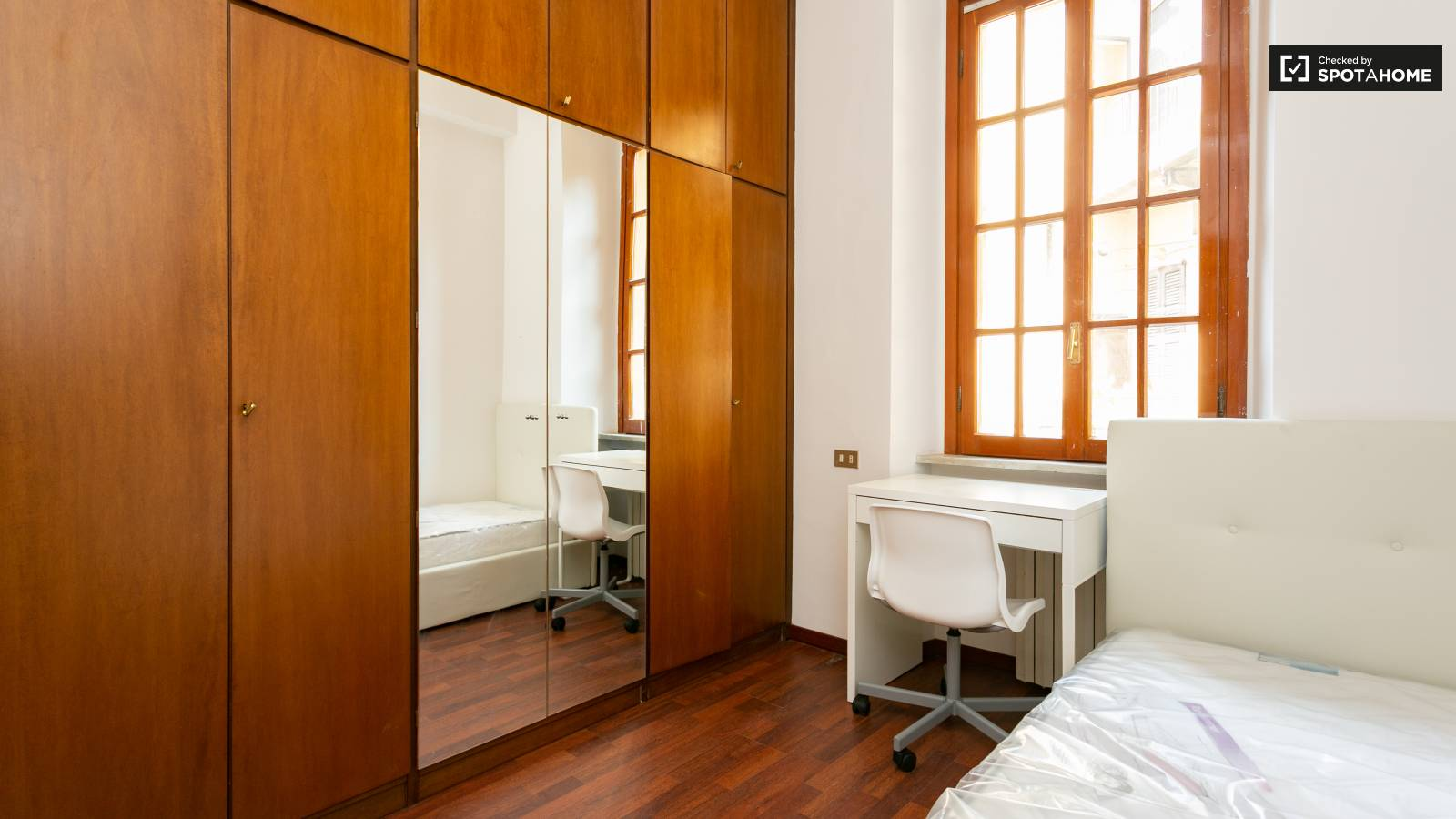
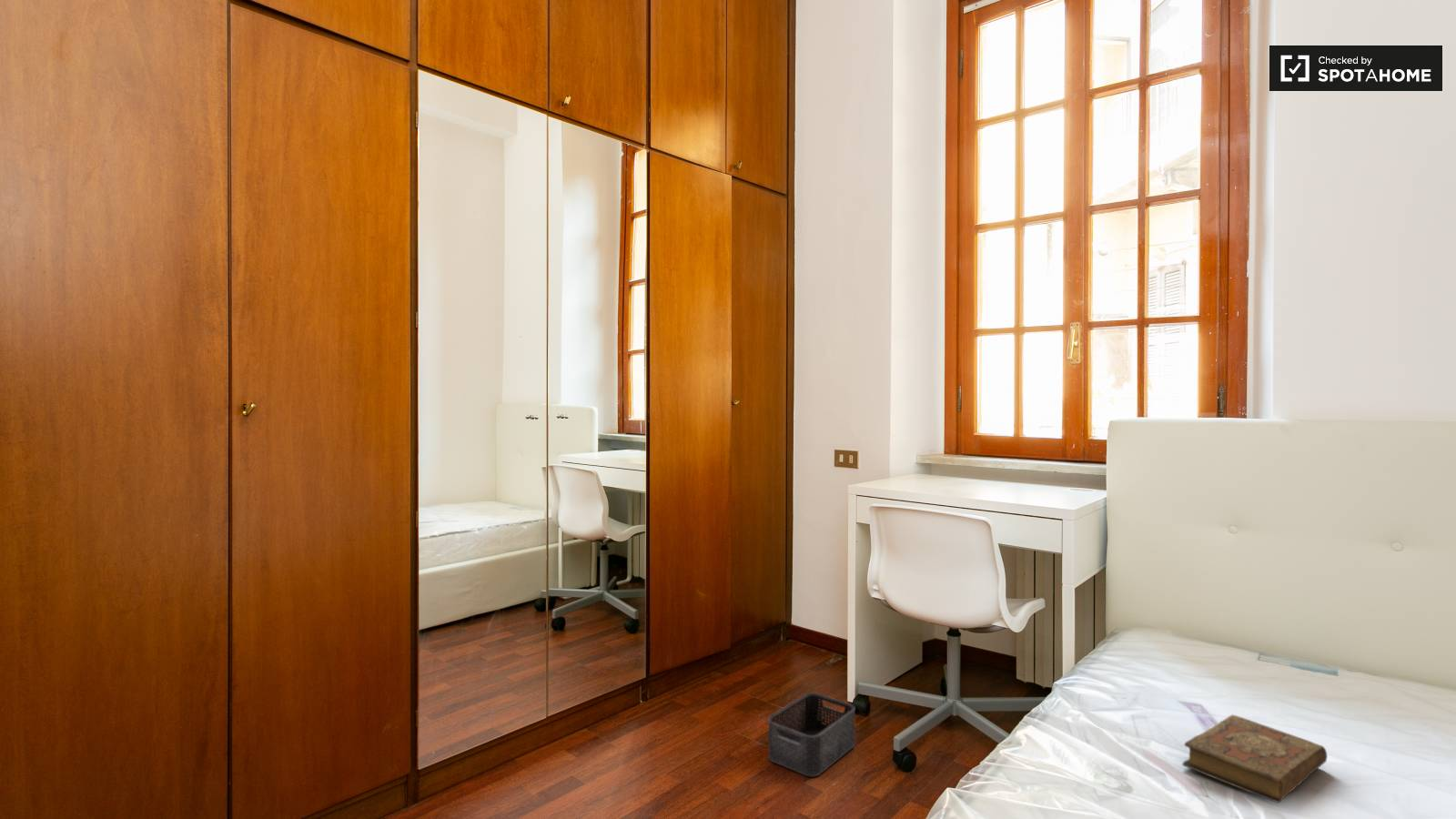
+ book [1181,713,1329,804]
+ storage bin [767,692,855,777]
